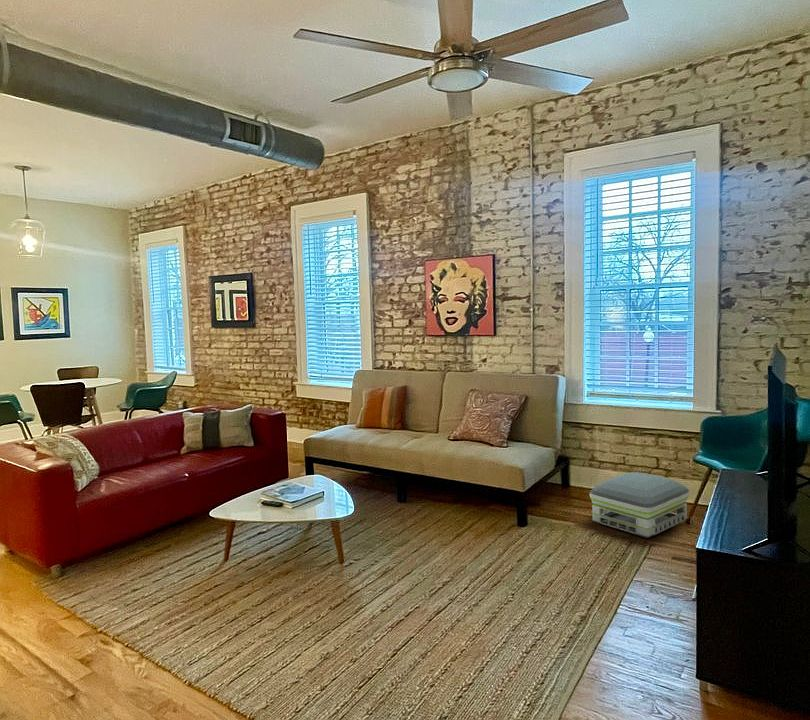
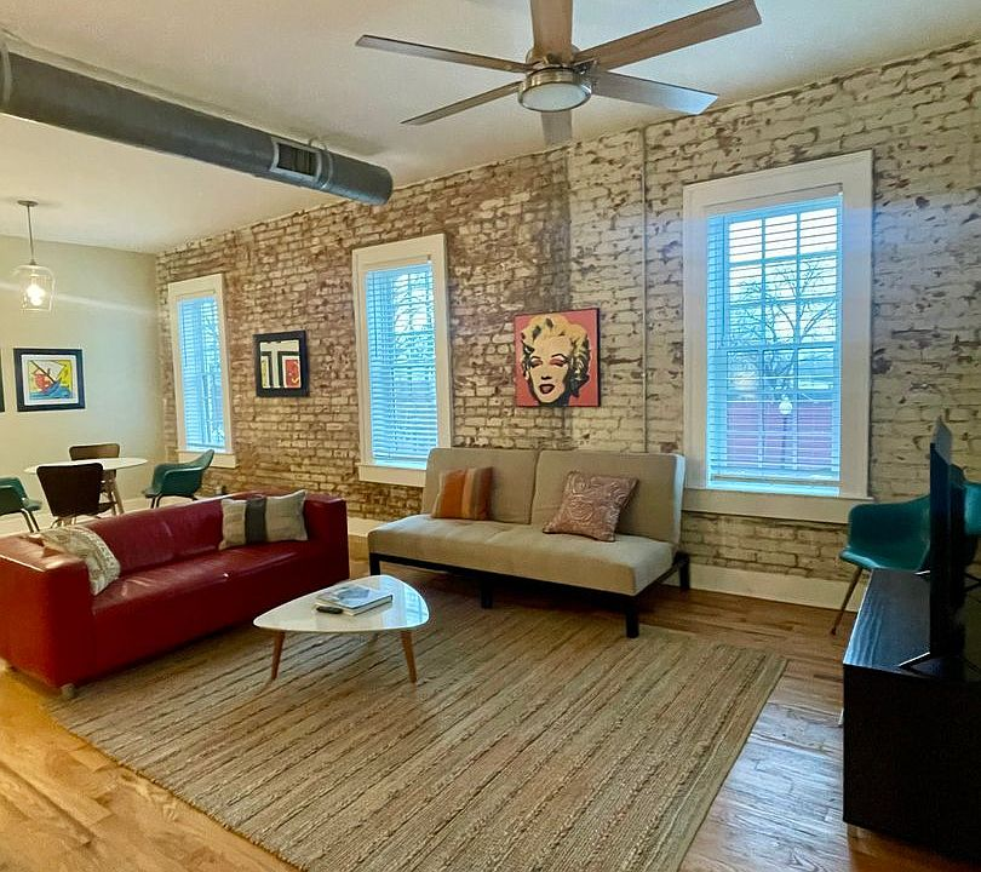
- air purifier [589,471,691,539]
